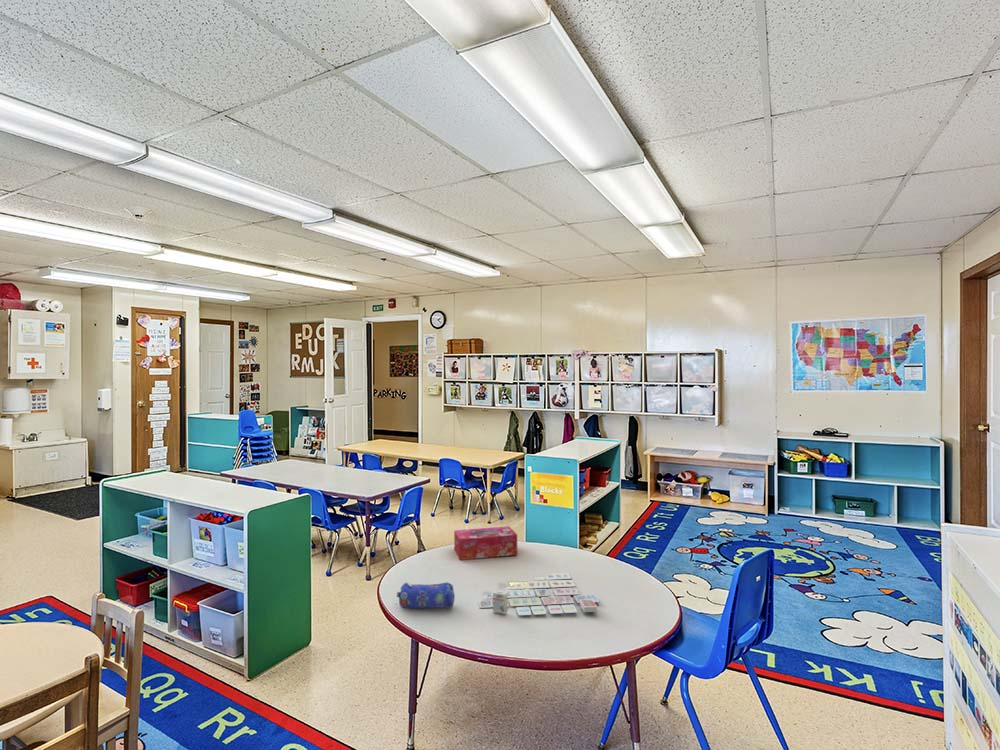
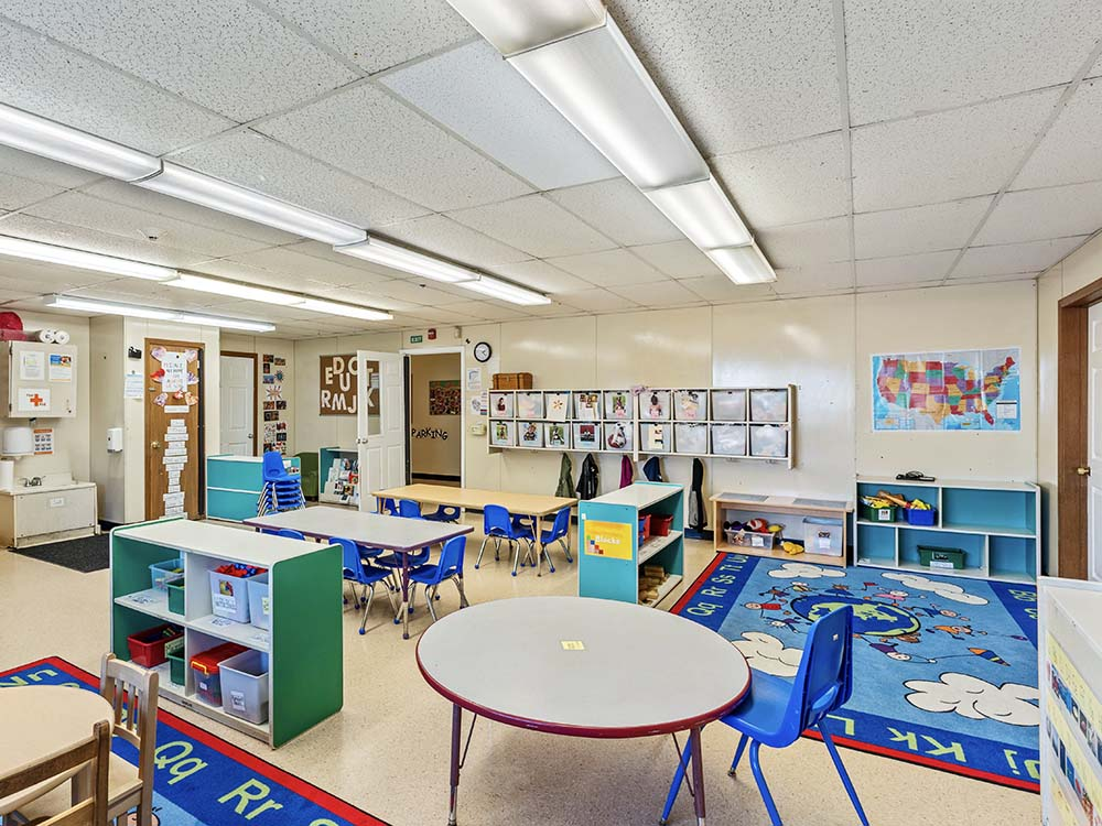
- board game [478,572,600,616]
- pencil case [395,581,456,609]
- tissue box [453,525,518,561]
